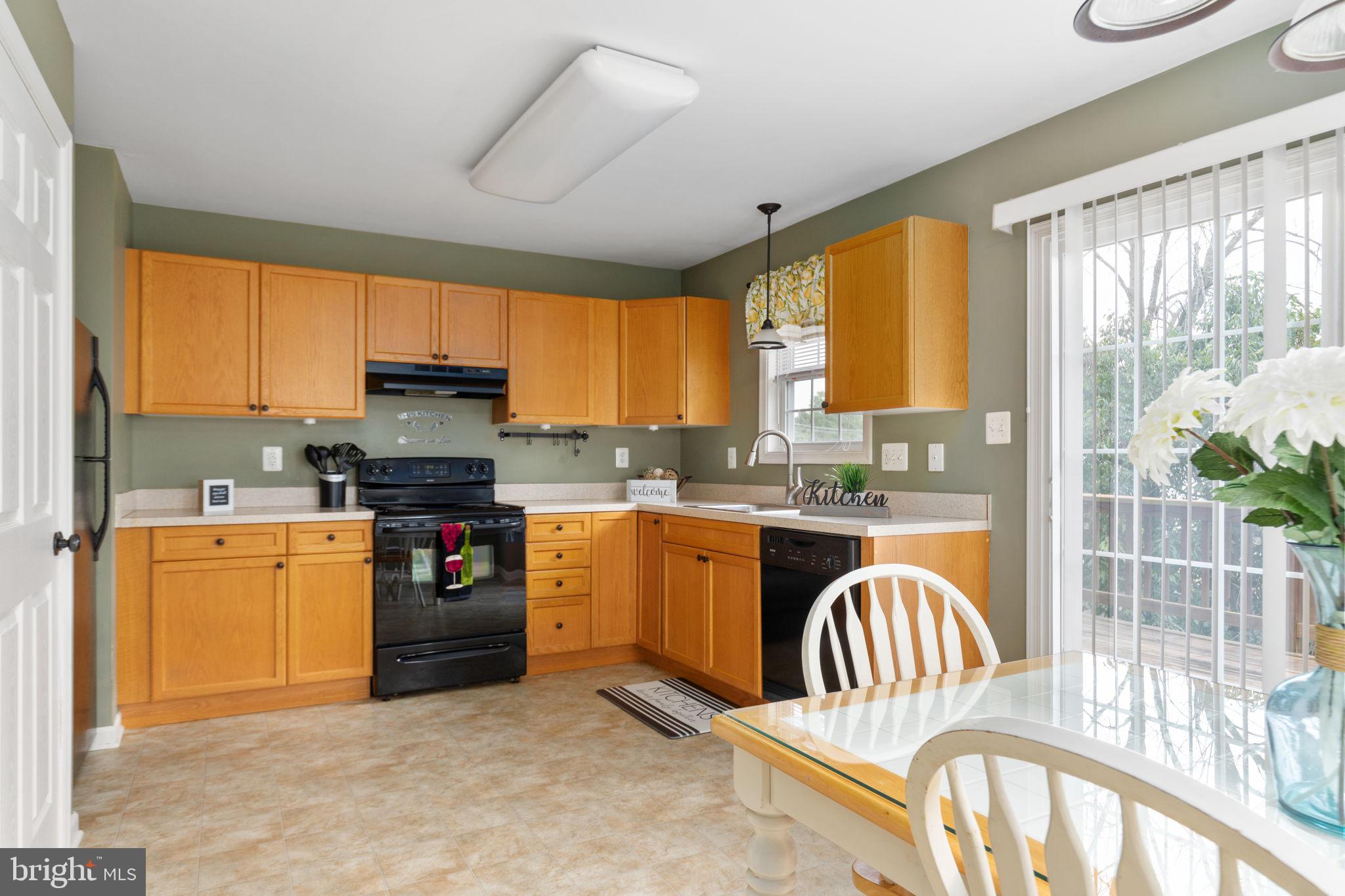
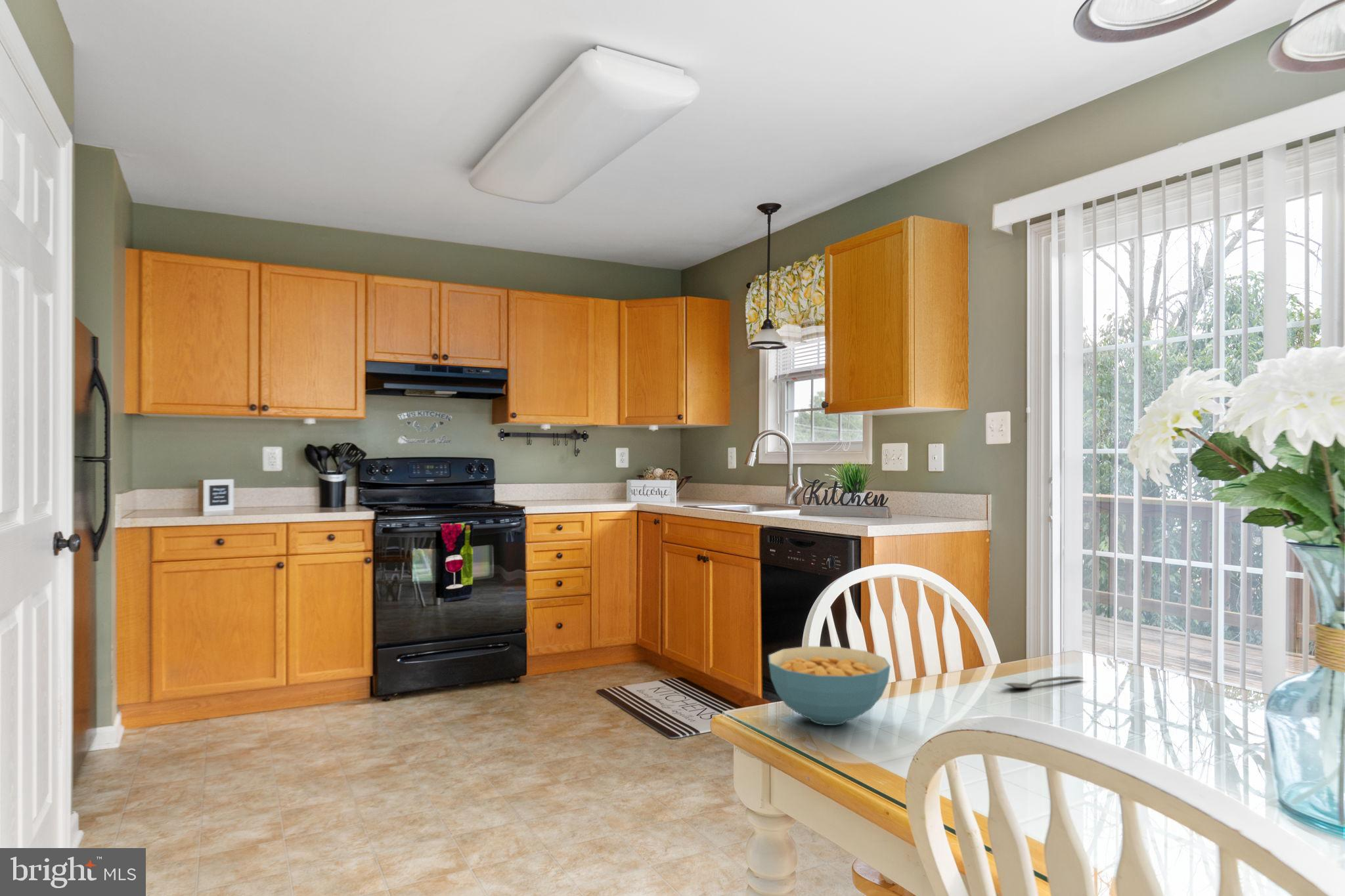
+ spoon [1003,675,1084,689]
+ cereal bowl [768,645,891,726]
